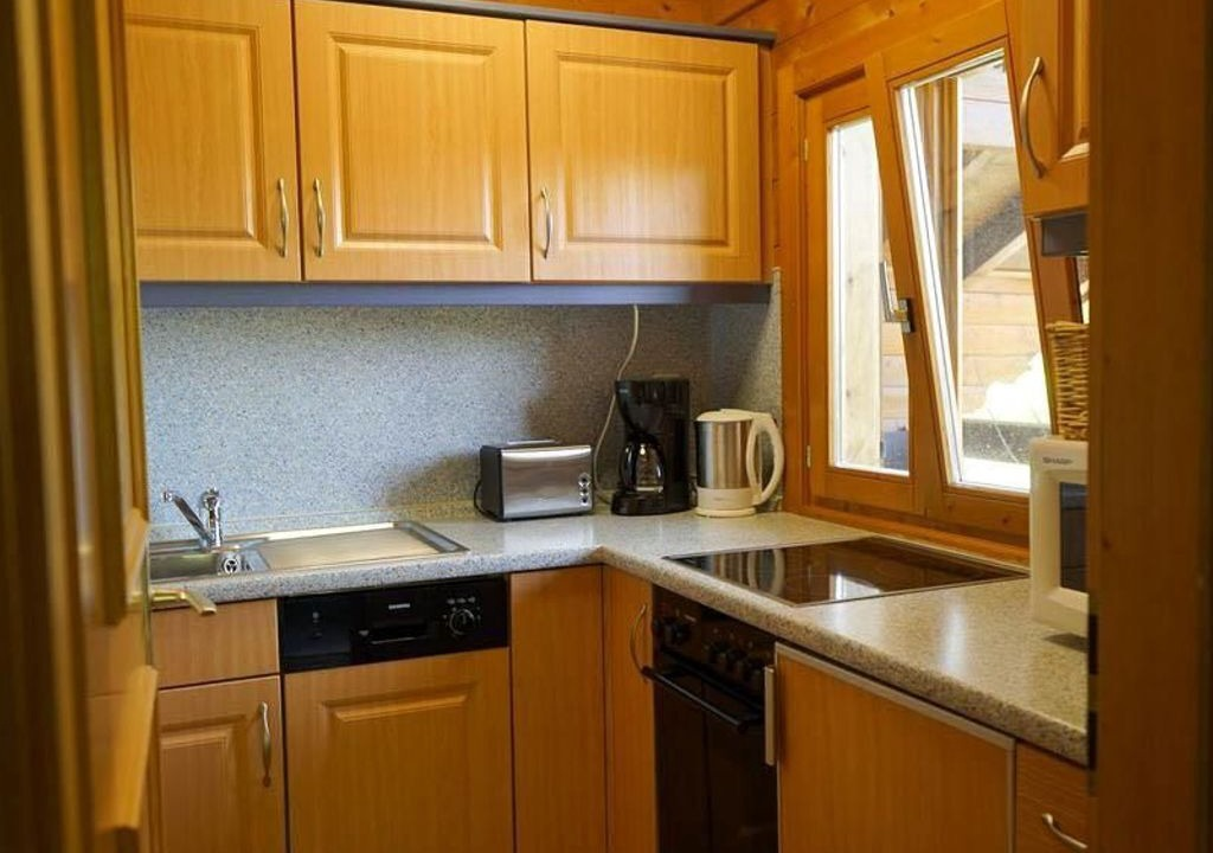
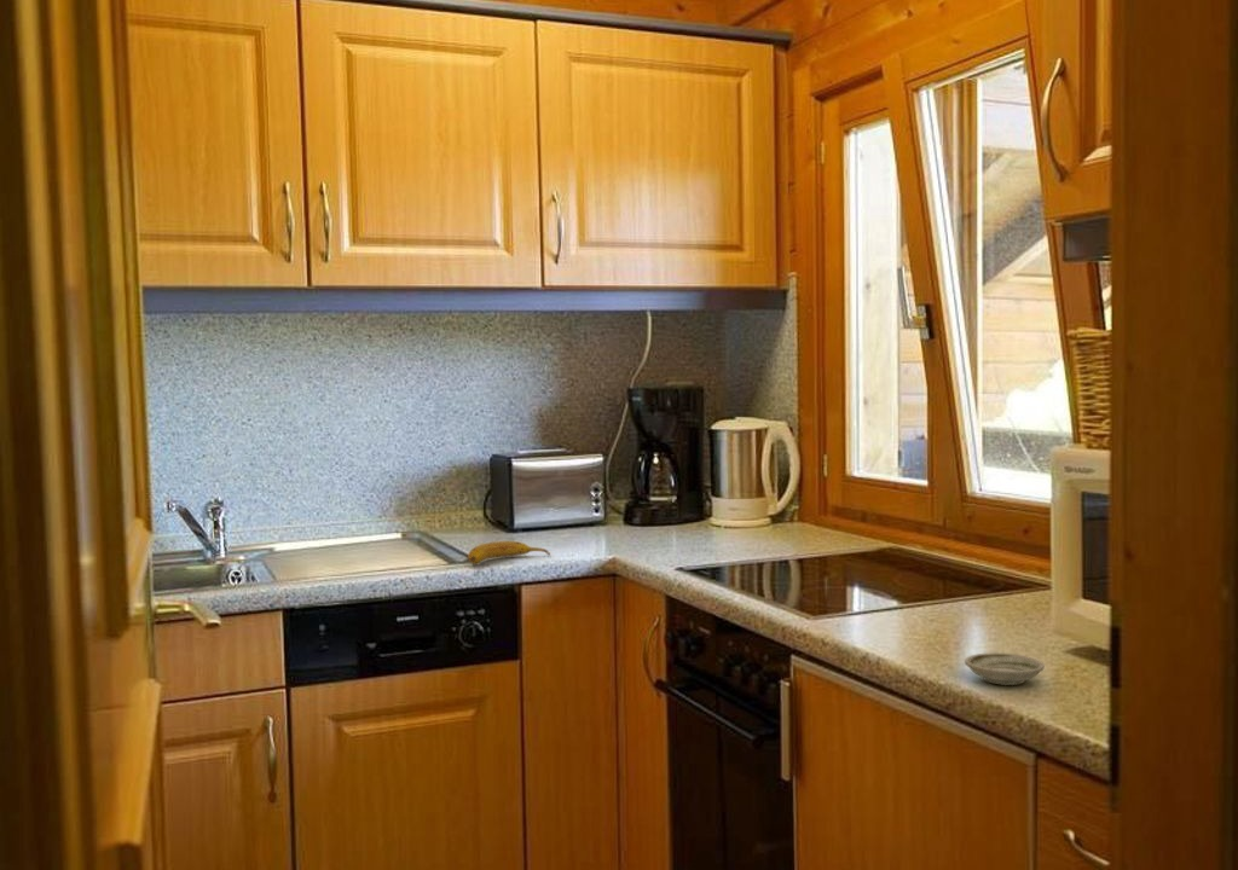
+ fruit [467,540,551,566]
+ saucer [964,651,1046,686]
